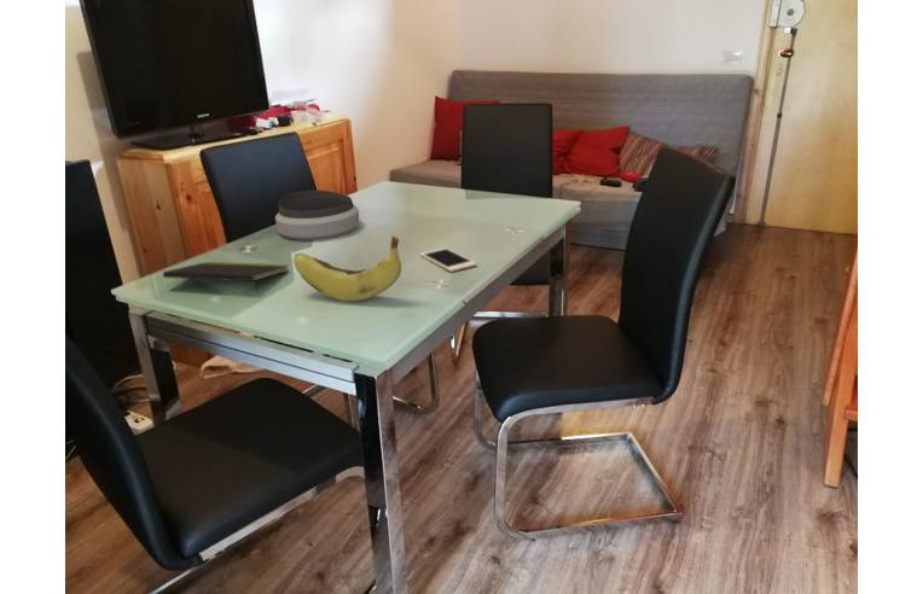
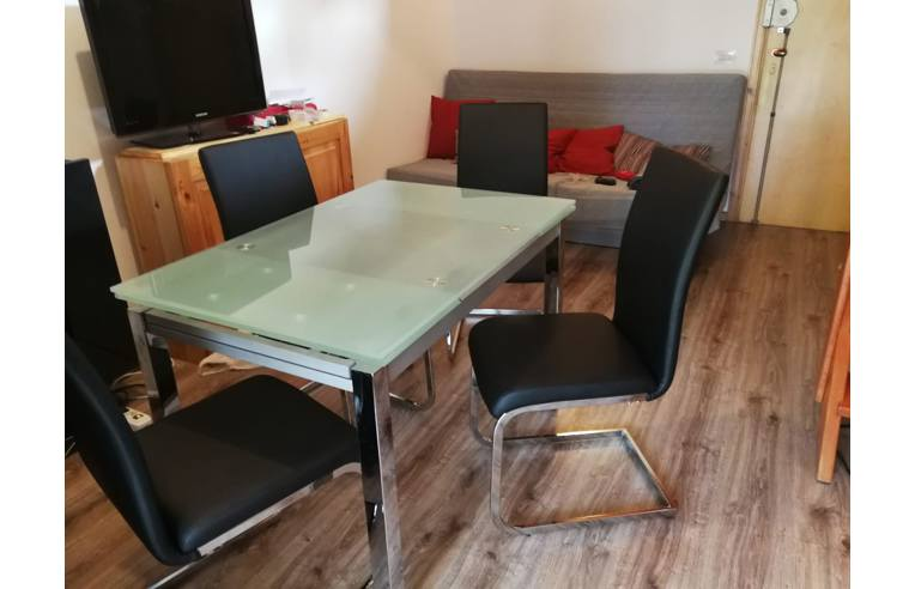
- bowl [274,190,361,241]
- cell phone [419,246,478,273]
- banana [292,234,402,302]
- notepad [162,261,290,295]
